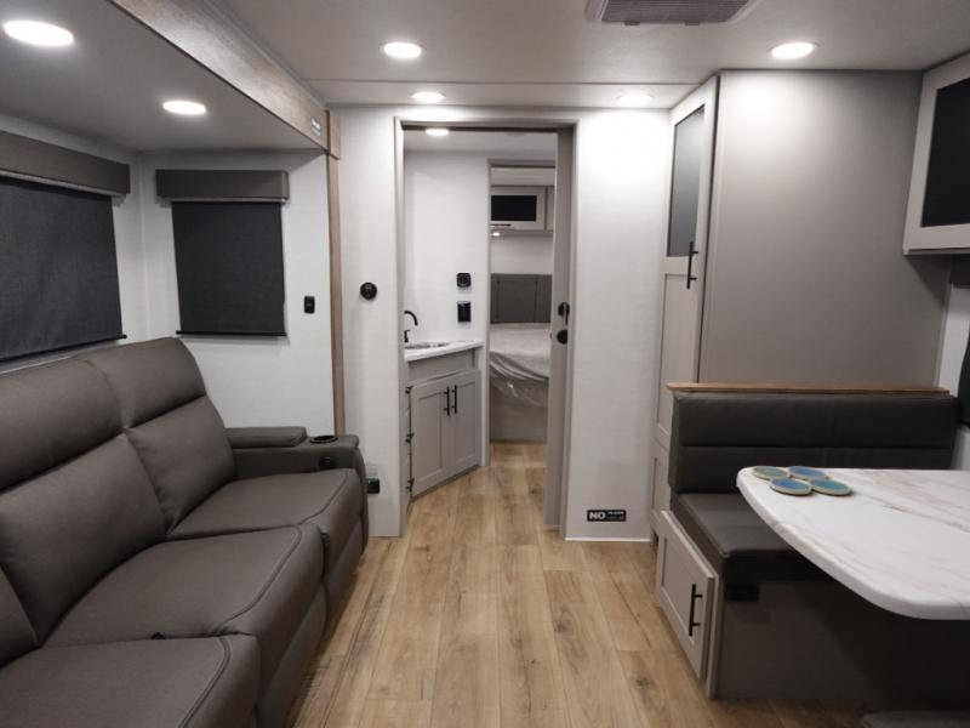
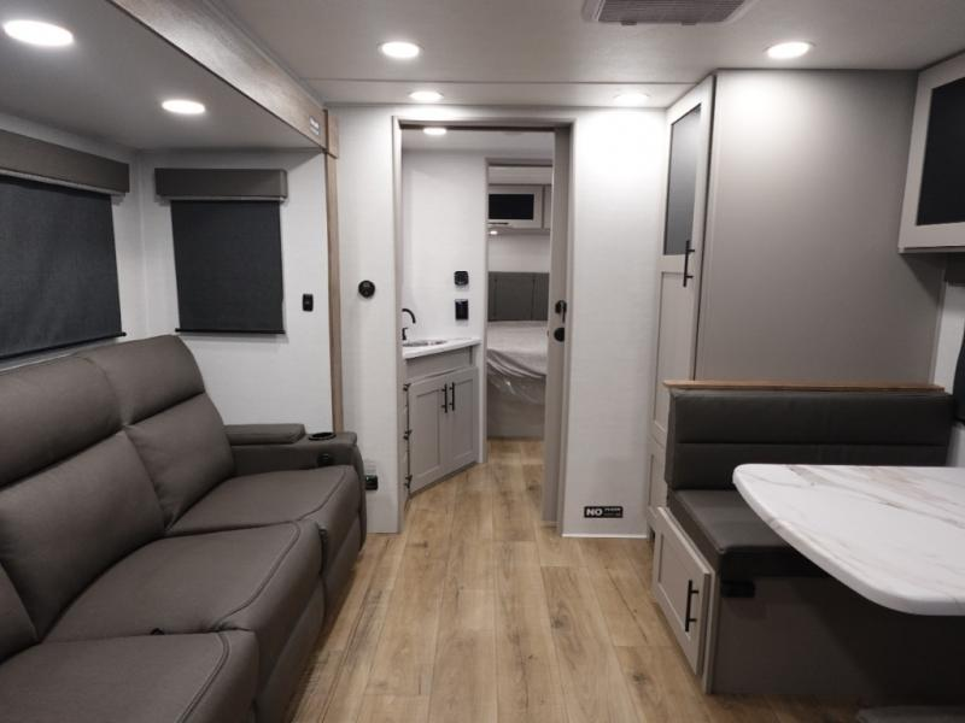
- drink coaster [751,465,851,496]
